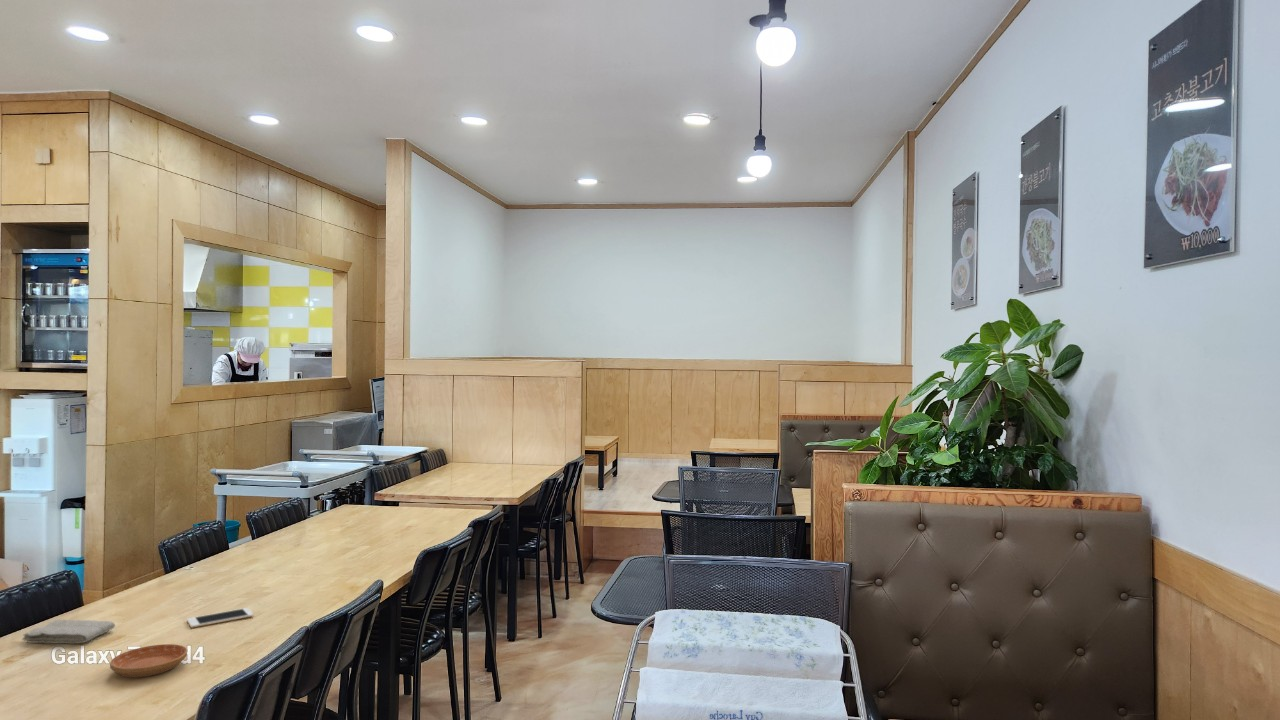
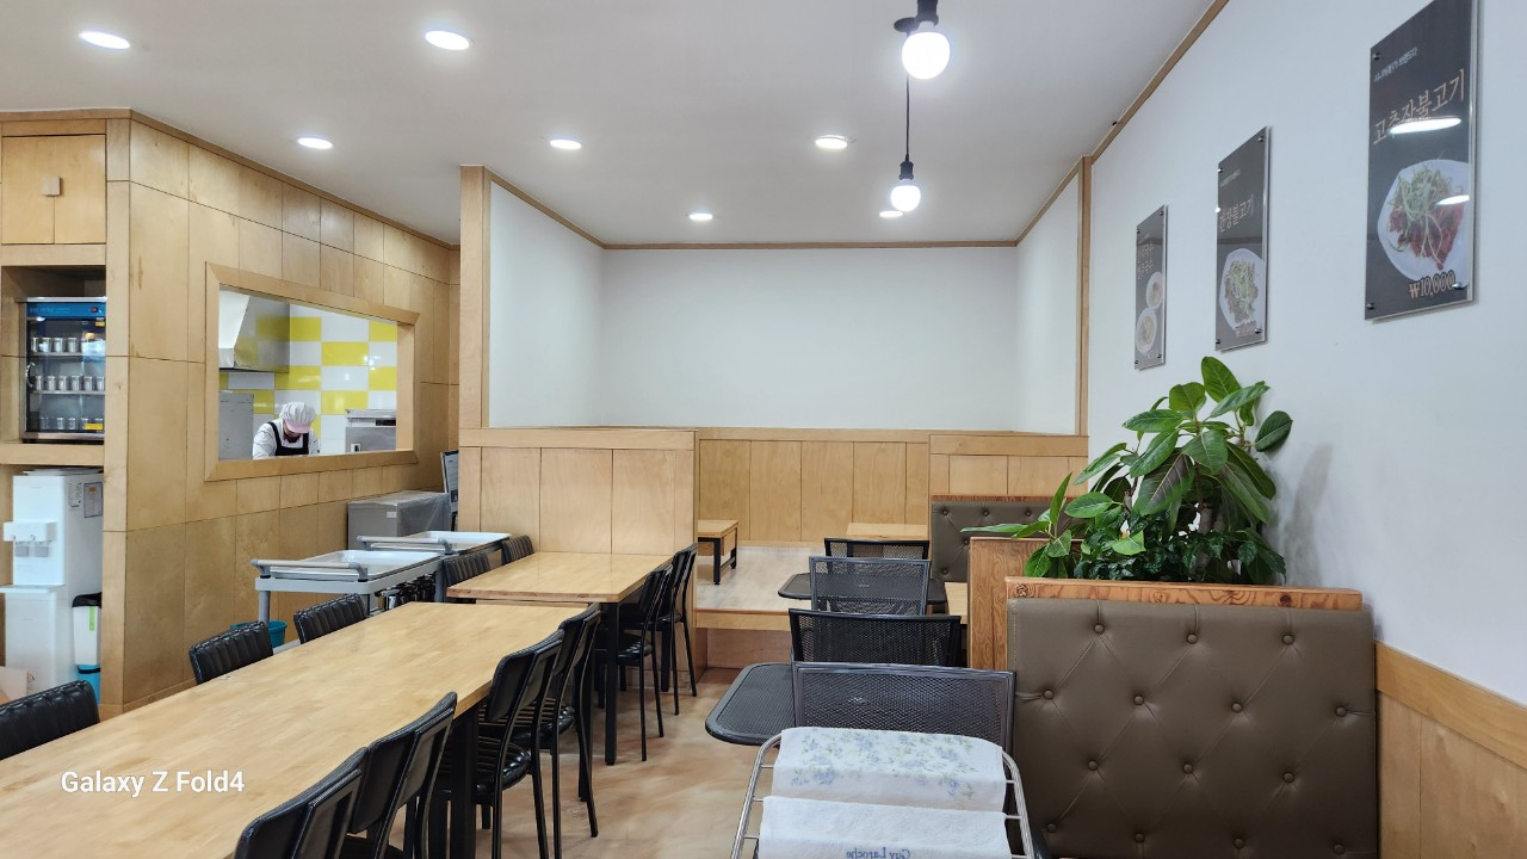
- saucer [109,643,189,678]
- cell phone [186,607,254,629]
- washcloth [21,619,116,644]
